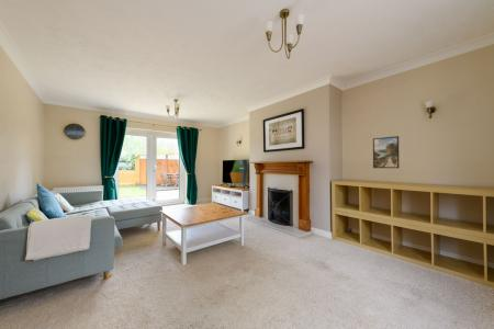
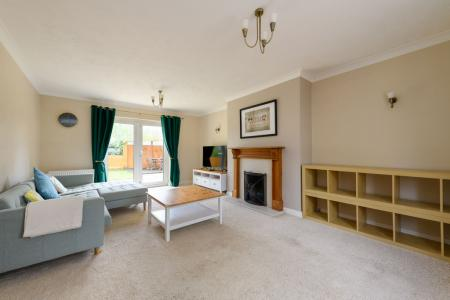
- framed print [372,135,401,169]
